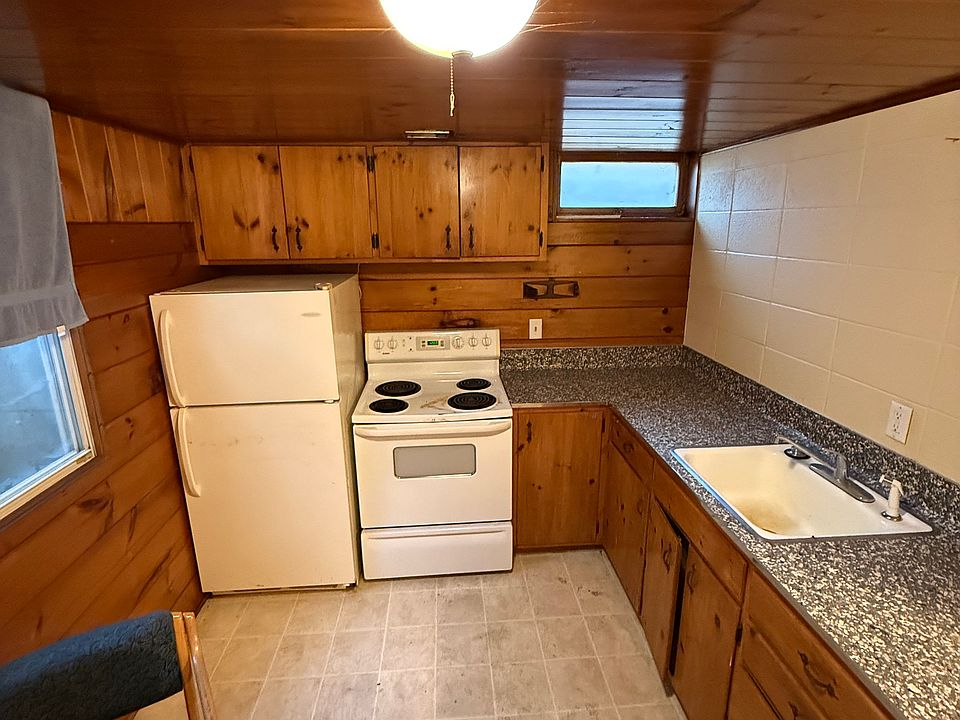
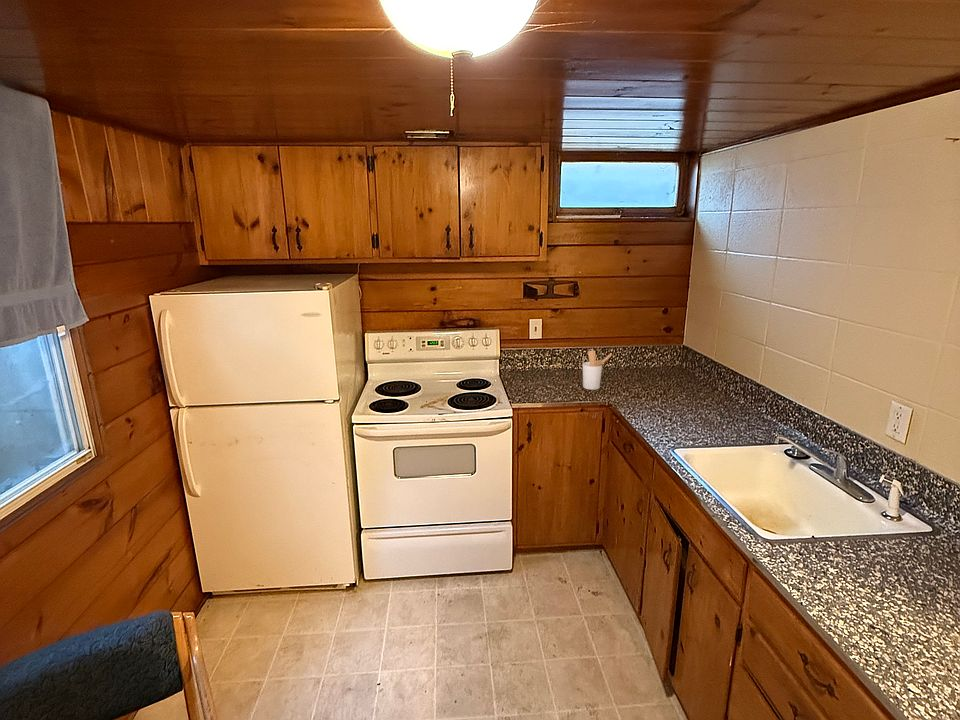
+ utensil holder [582,349,613,391]
